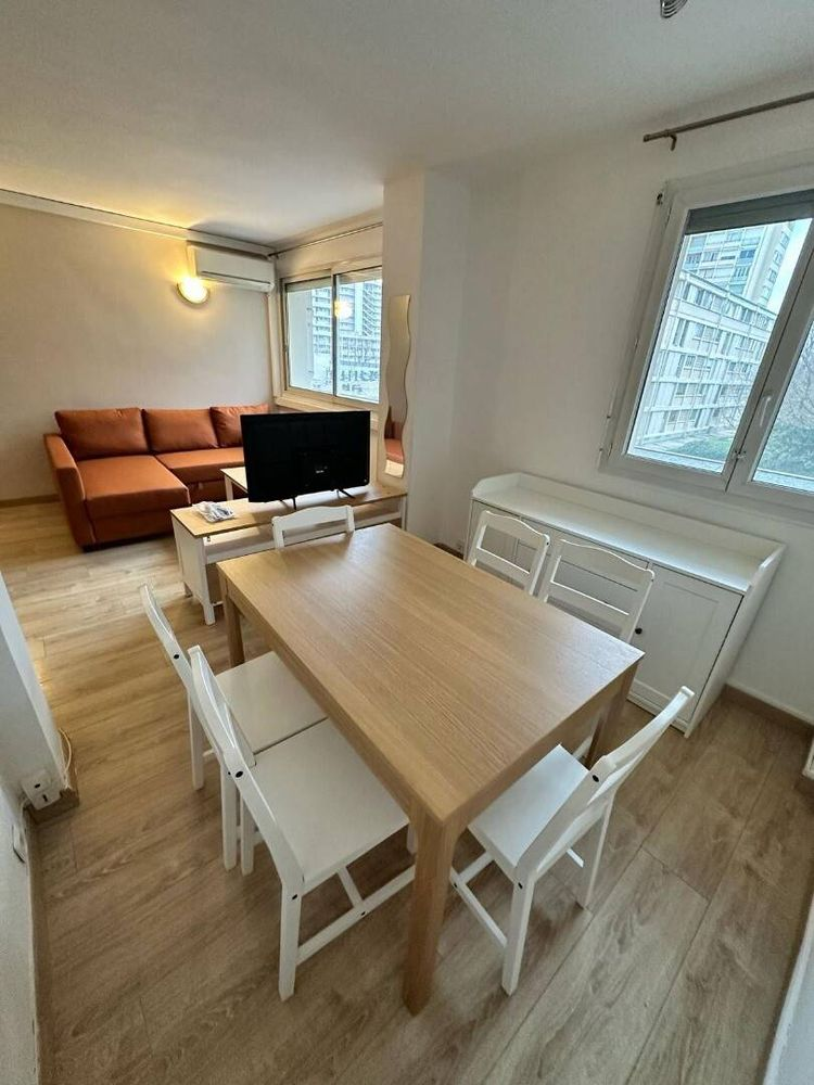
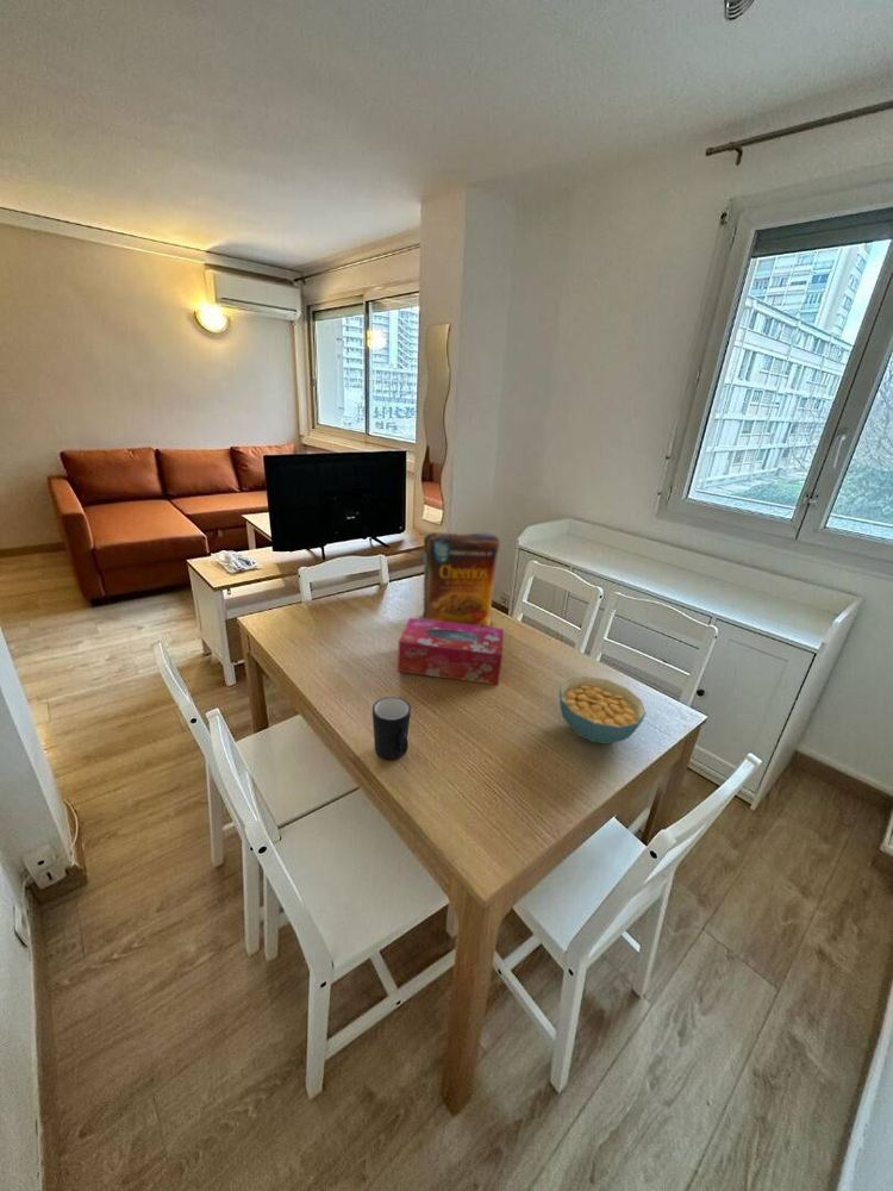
+ cereal box [416,531,501,628]
+ tissue box [396,617,505,686]
+ mug [371,696,412,762]
+ cereal bowl [558,675,647,746]
